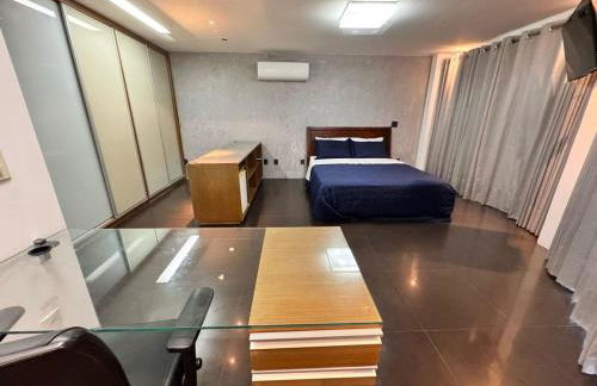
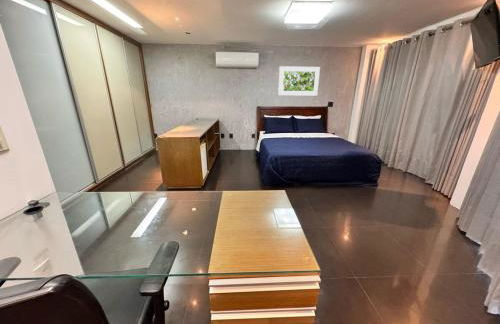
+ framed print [277,65,321,96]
